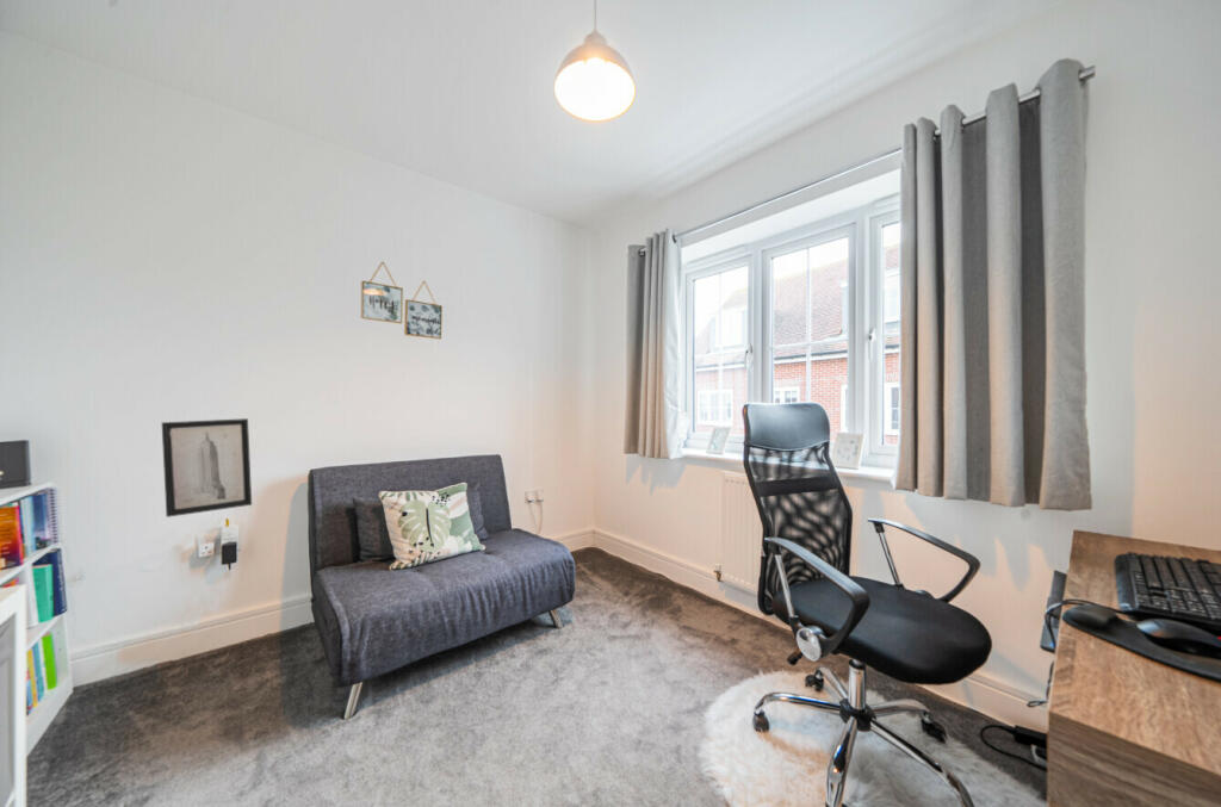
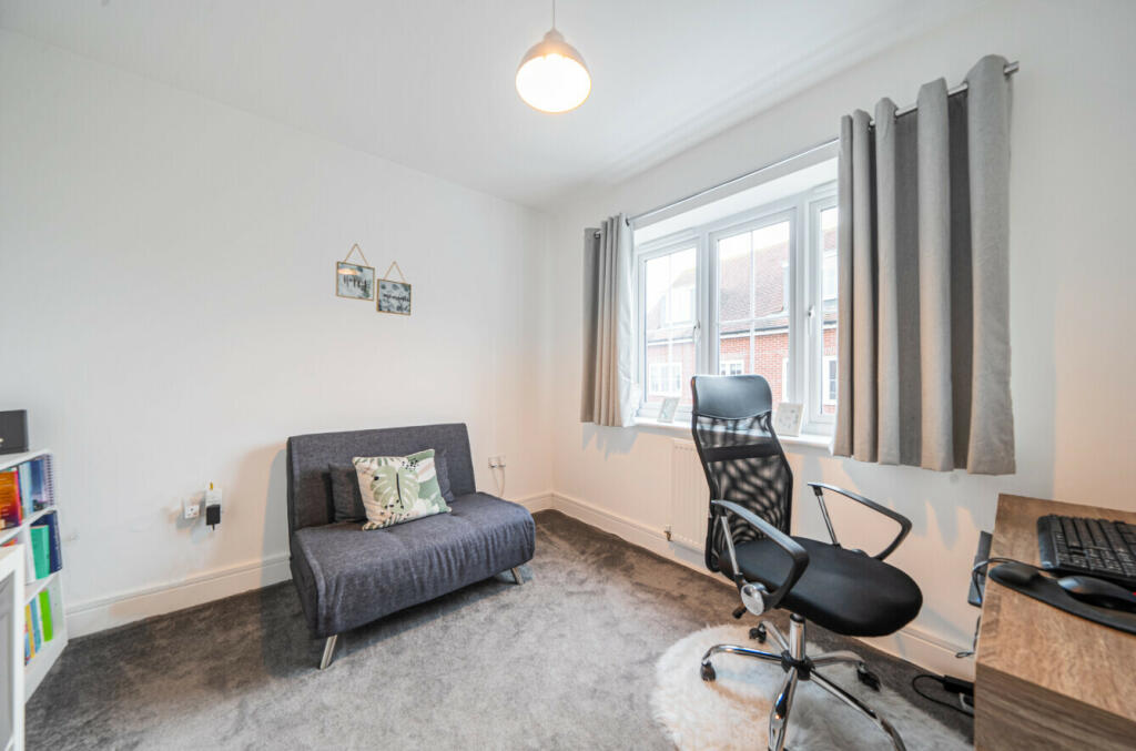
- wall art [161,417,253,519]
